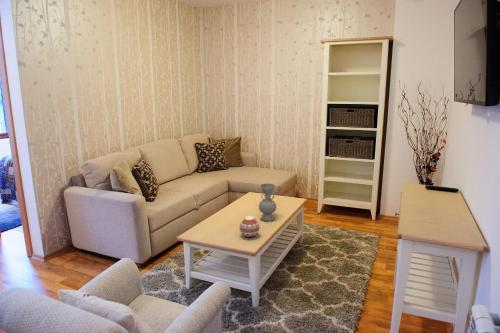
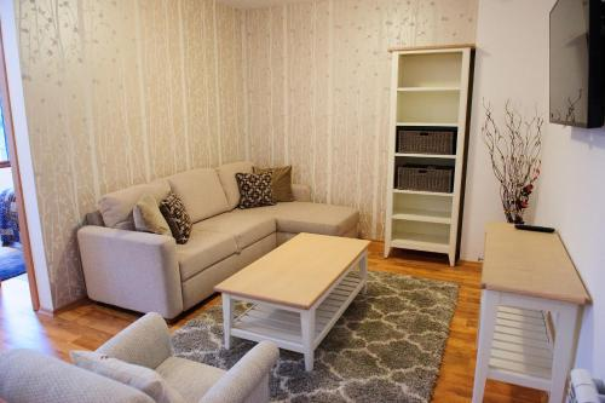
- decorative ball [239,215,260,238]
- decorative vase [258,183,277,222]
